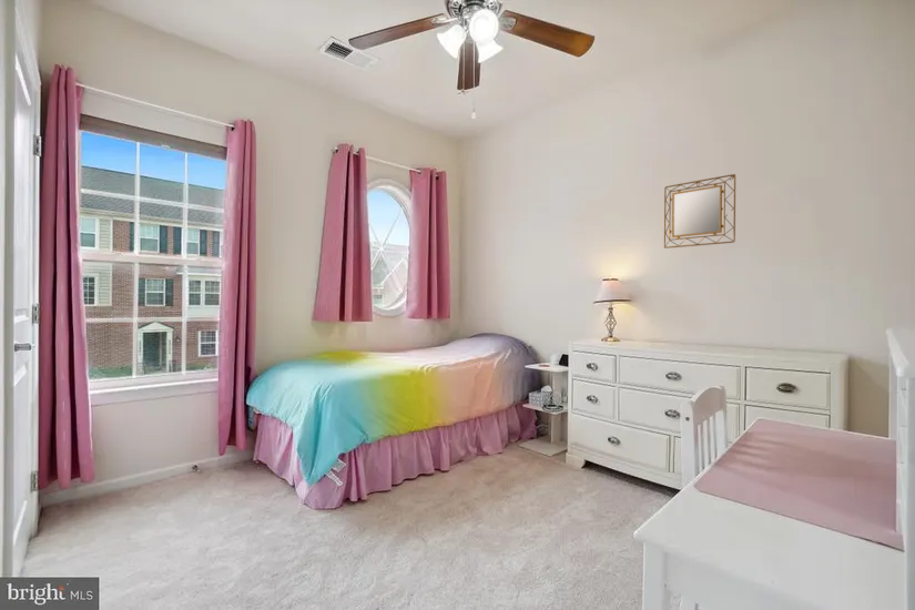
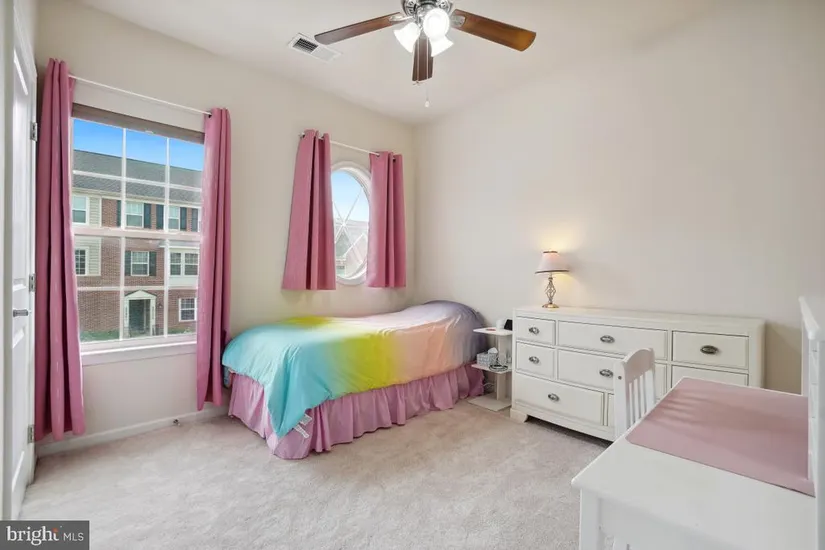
- home mirror [663,173,736,250]
